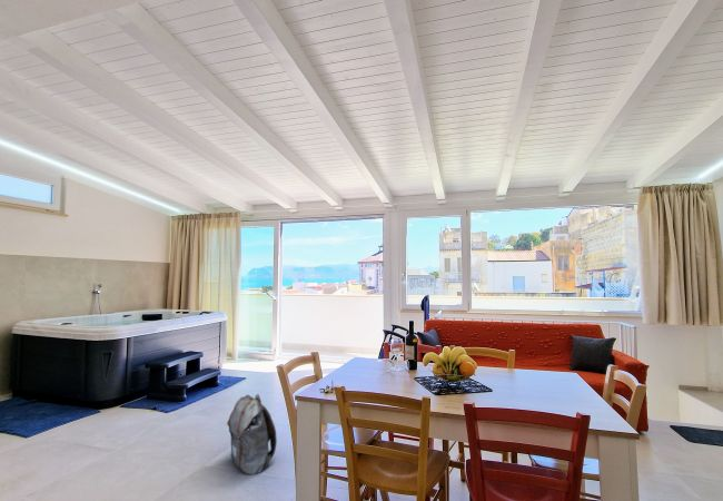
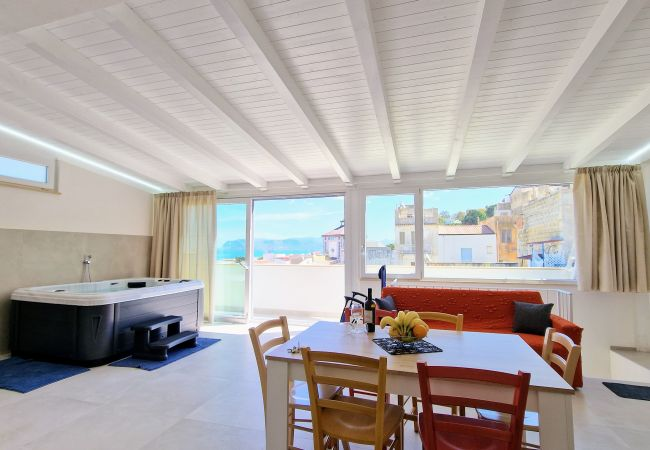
- backpack [226,393,278,475]
